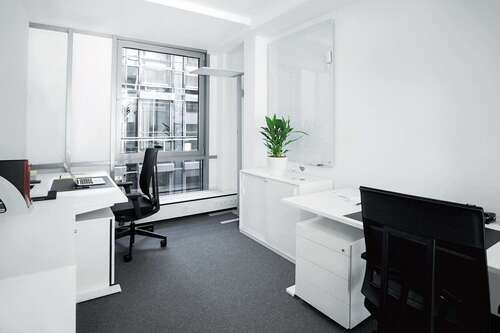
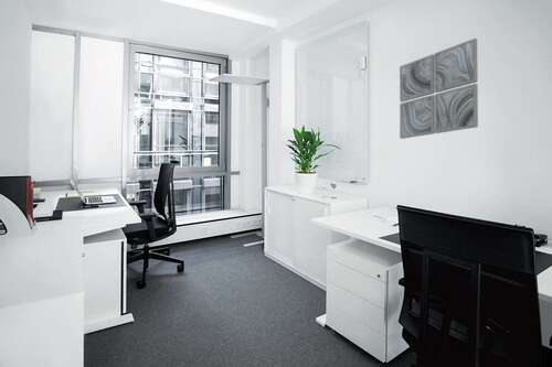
+ wall art [399,37,479,140]
